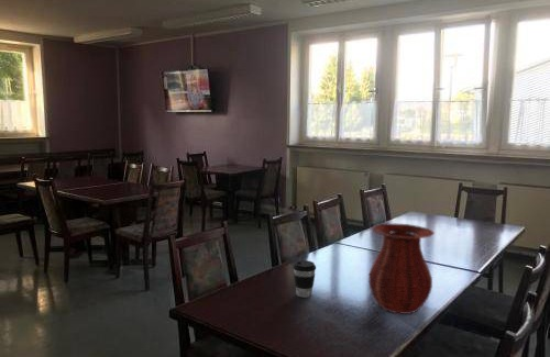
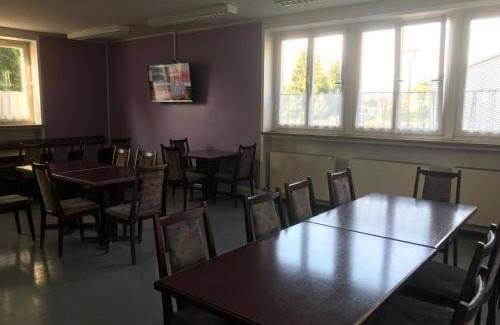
- coffee cup [292,259,317,299]
- vase [367,223,436,315]
